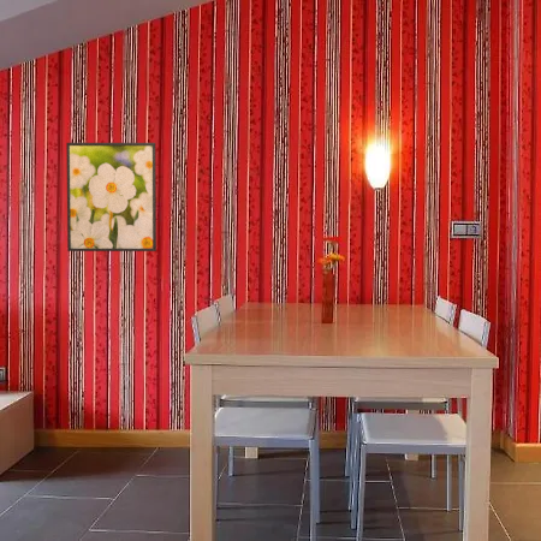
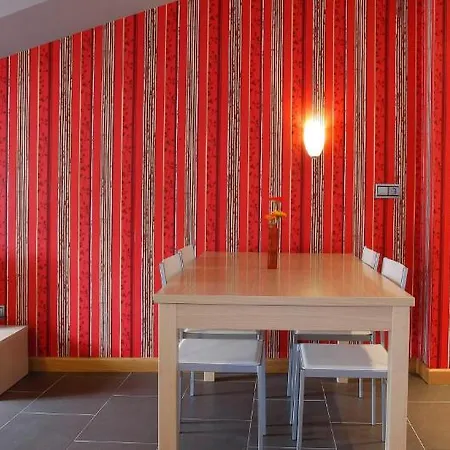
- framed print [65,142,157,252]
